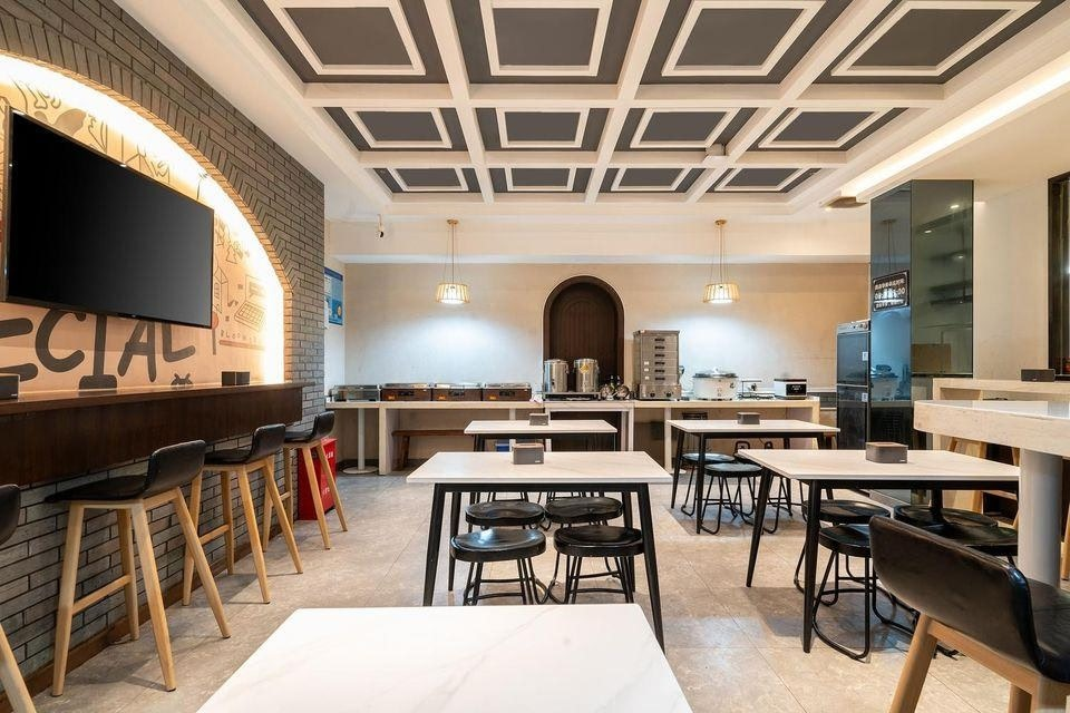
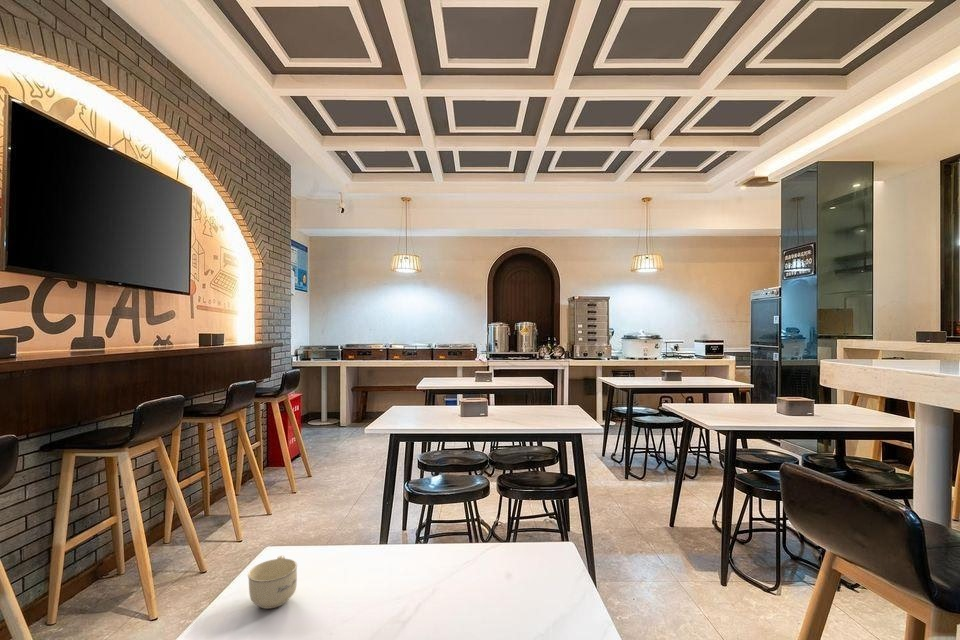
+ cup [247,555,298,610]
